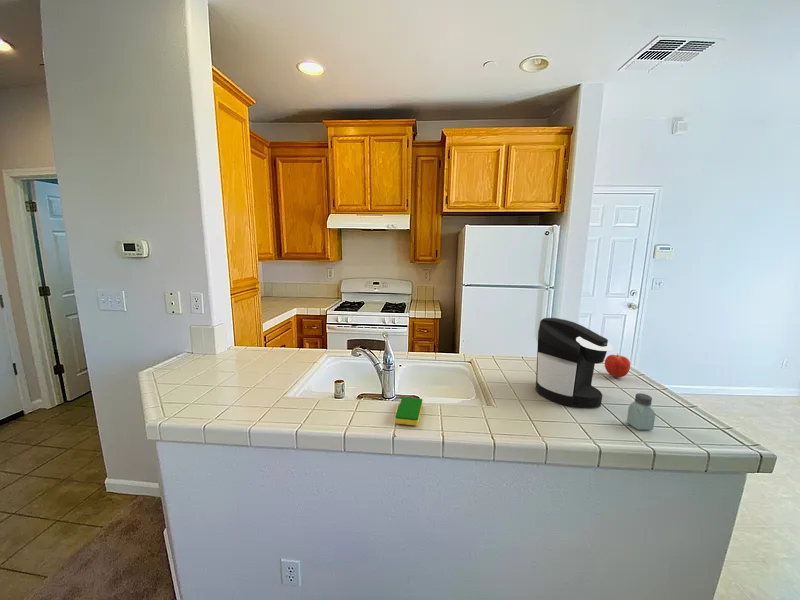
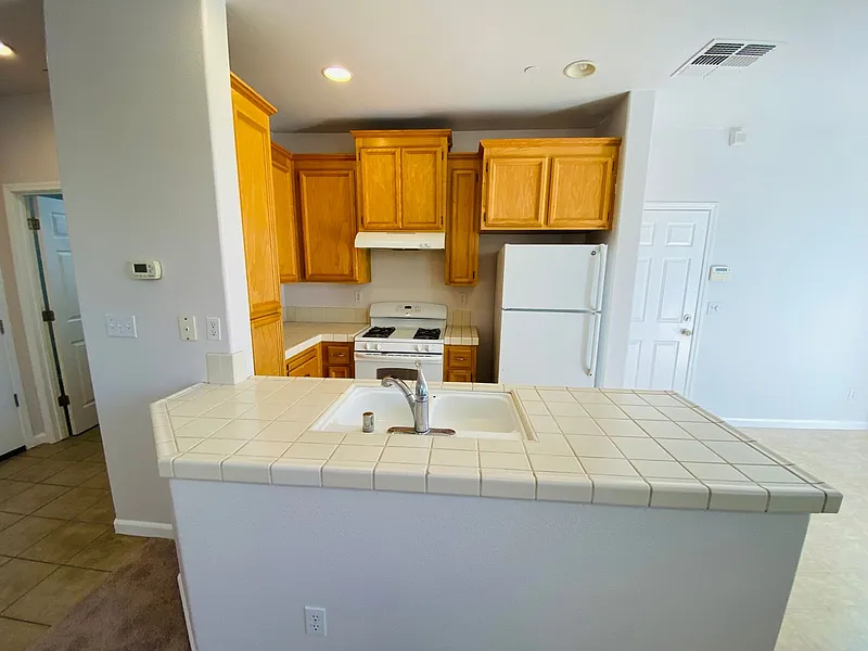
- saltshaker [626,392,656,431]
- coffee maker [535,317,614,409]
- dish sponge [394,396,423,427]
- apple [604,354,631,378]
